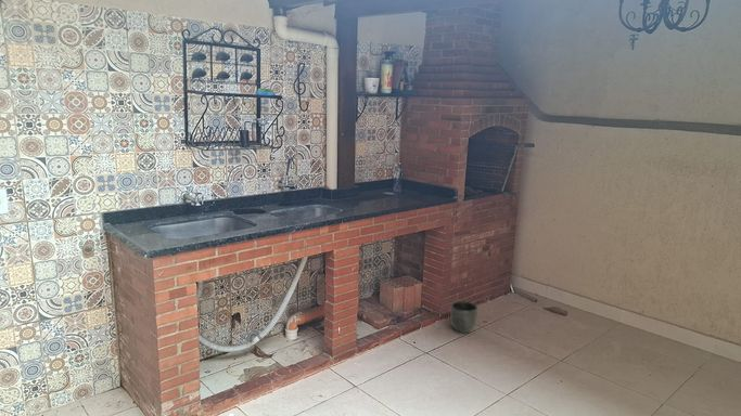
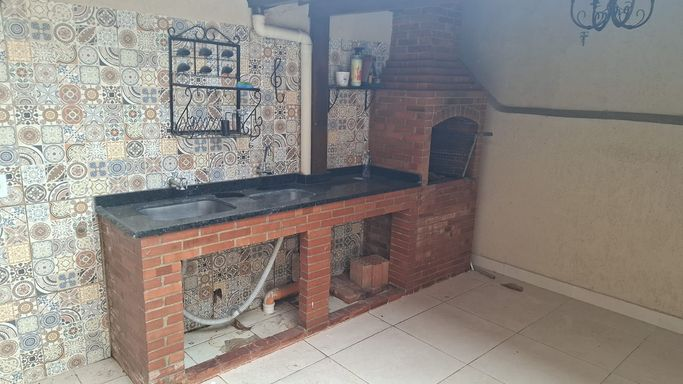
- planter [449,300,478,335]
